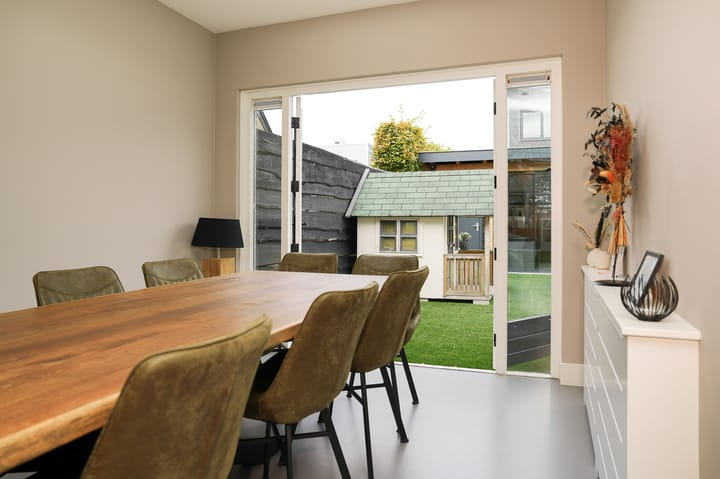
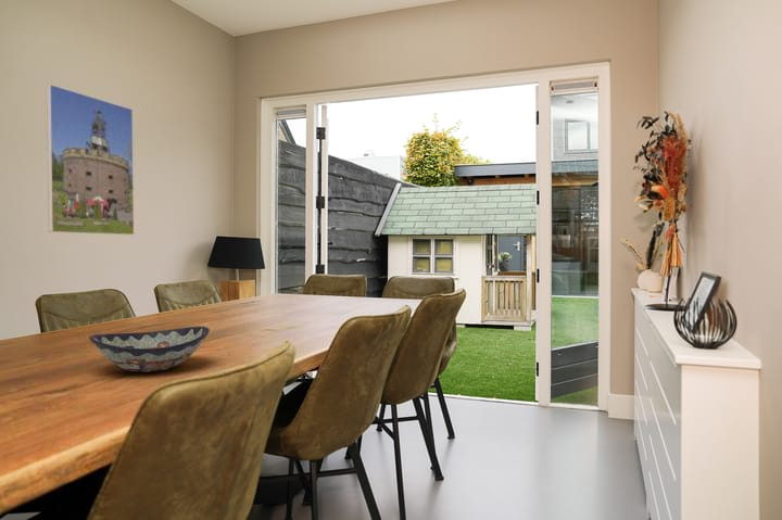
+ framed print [46,84,135,236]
+ decorative bowl [88,326,211,373]
